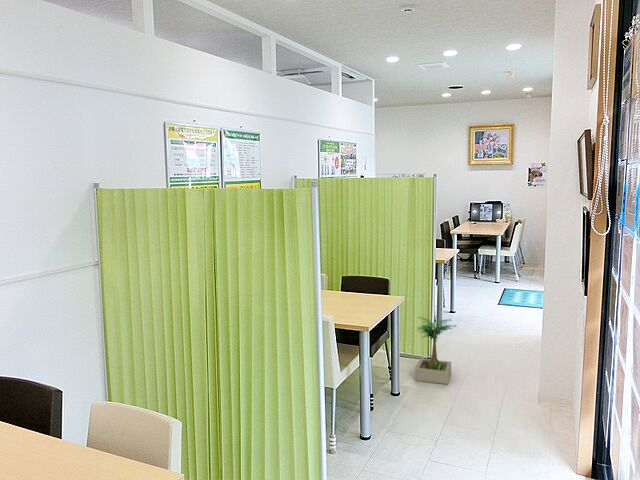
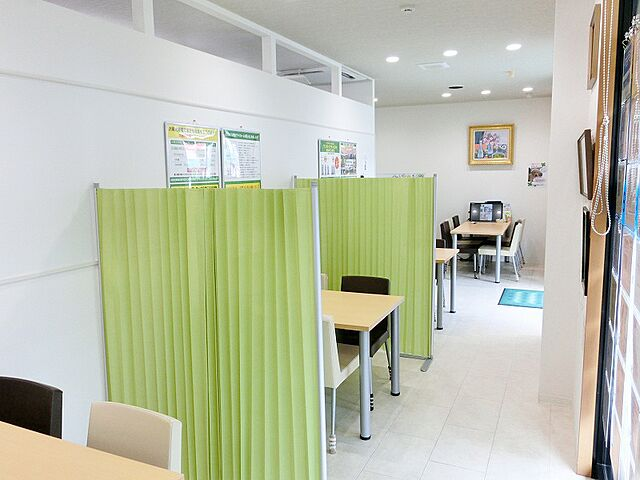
- potted plant [414,314,458,385]
